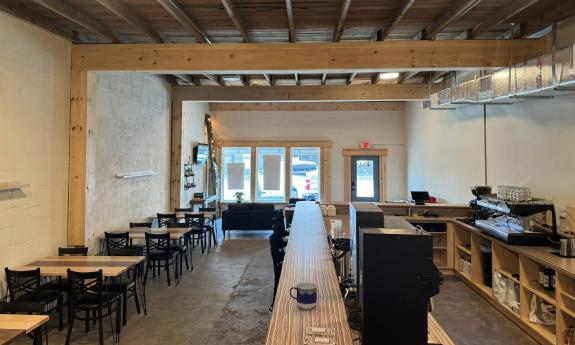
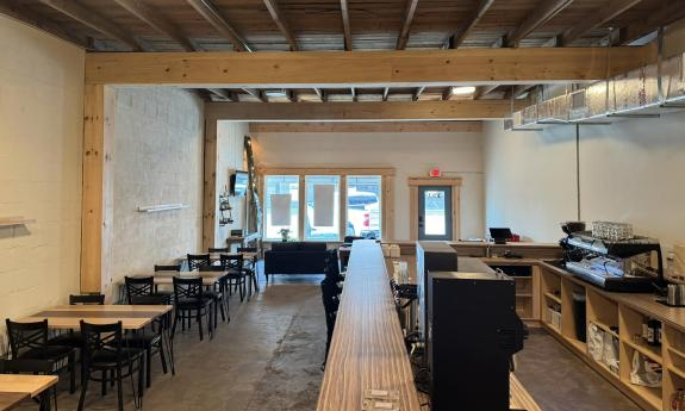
- cup [289,281,318,310]
